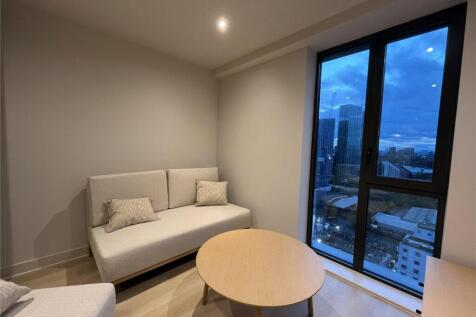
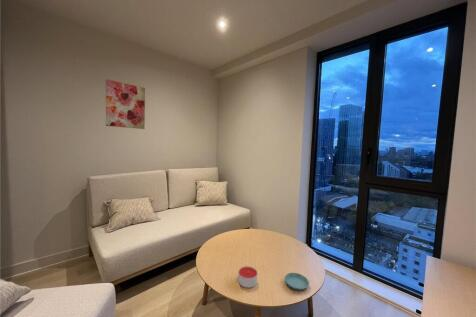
+ wall art [105,78,146,130]
+ candle [237,265,258,289]
+ saucer [284,272,310,291]
